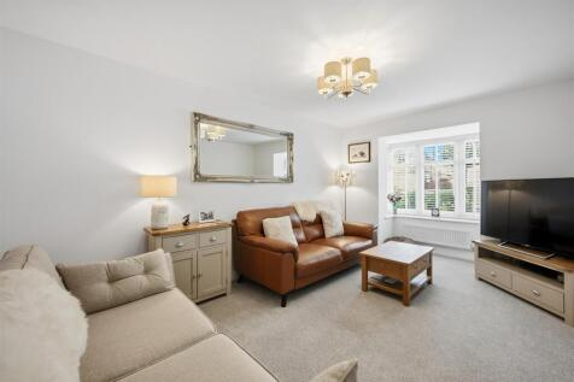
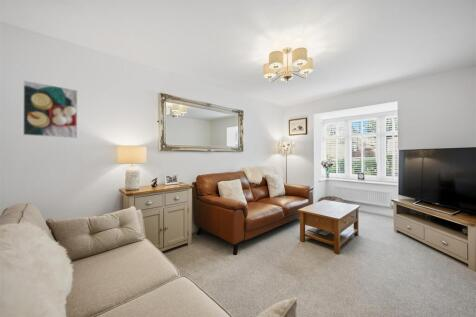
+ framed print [22,79,78,139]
